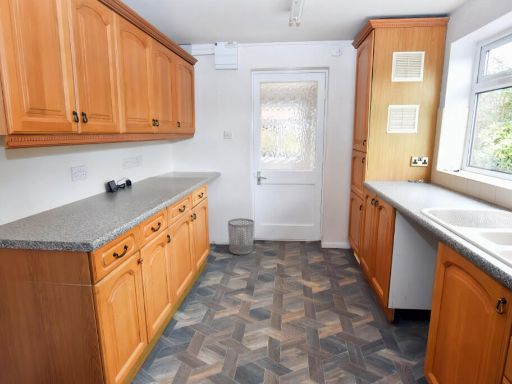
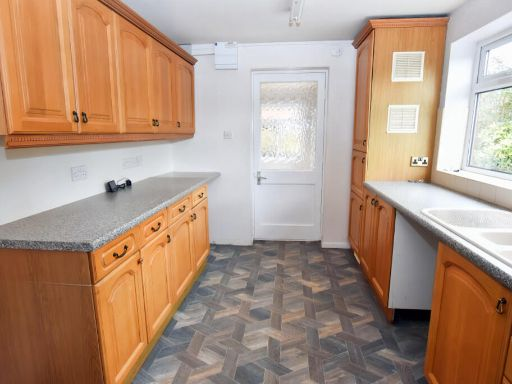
- waste bin [227,217,255,255]
